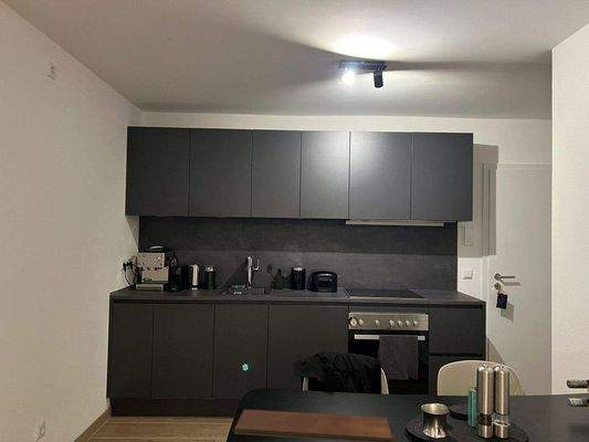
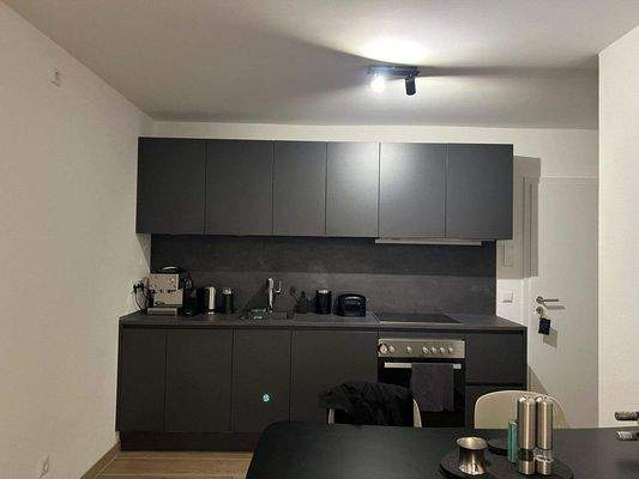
- chopping board [233,409,393,442]
